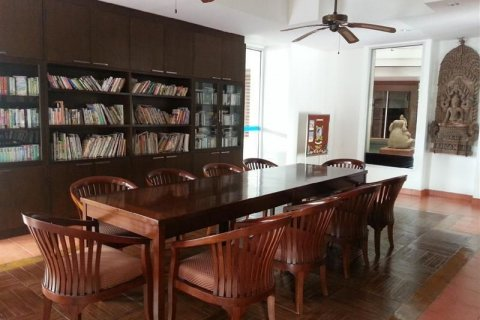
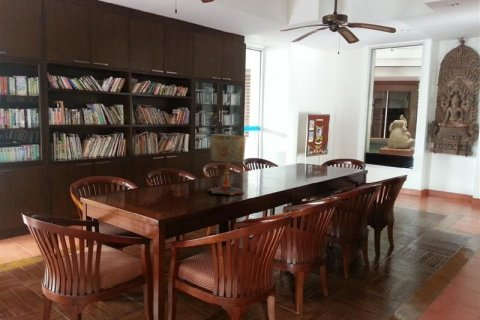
+ table lamp [207,133,247,197]
